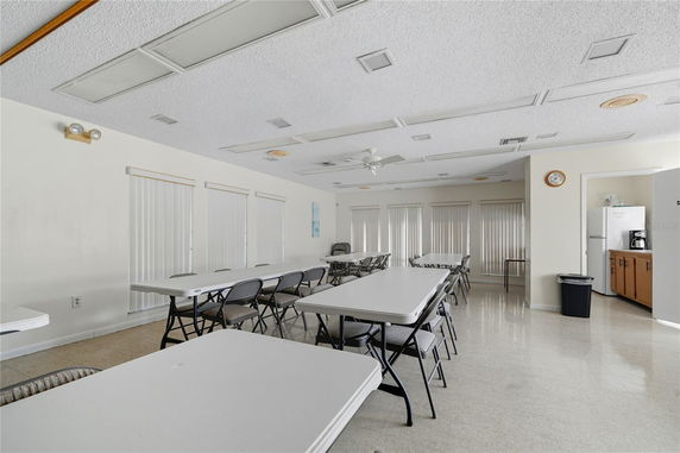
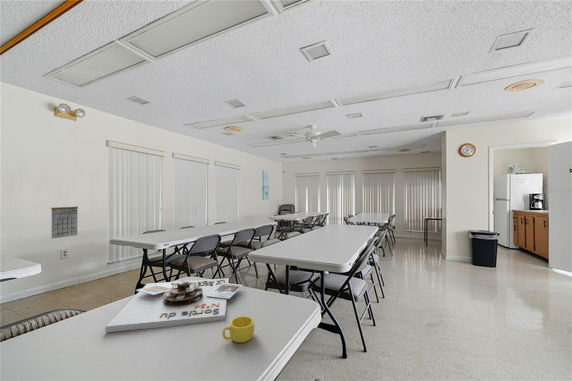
+ board game [104,277,245,333]
+ cup [222,315,255,344]
+ calendar [50,206,79,240]
